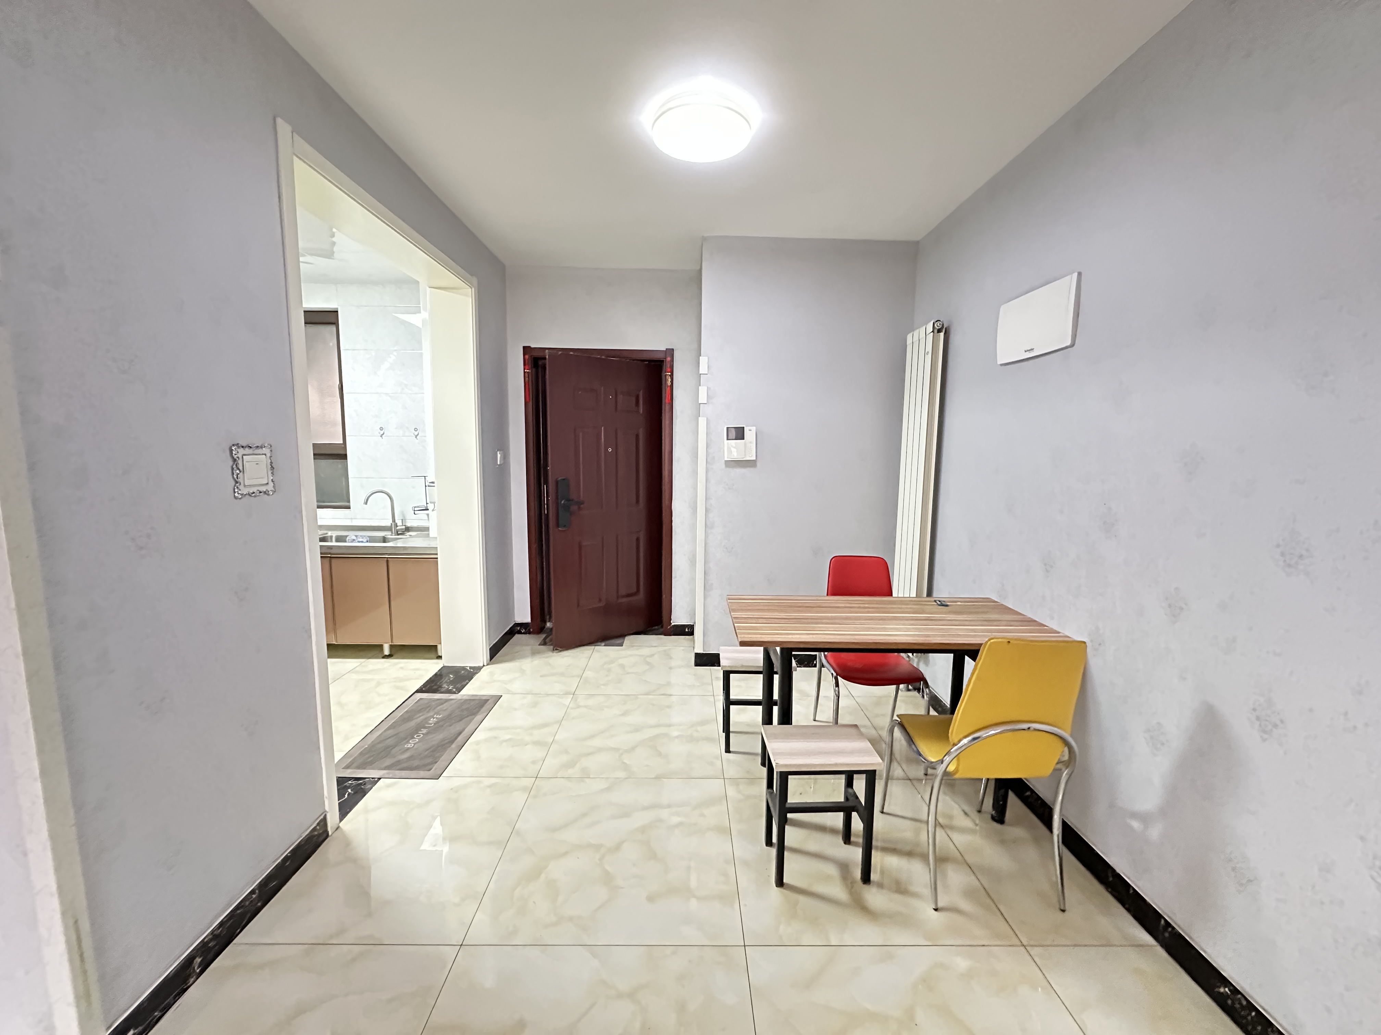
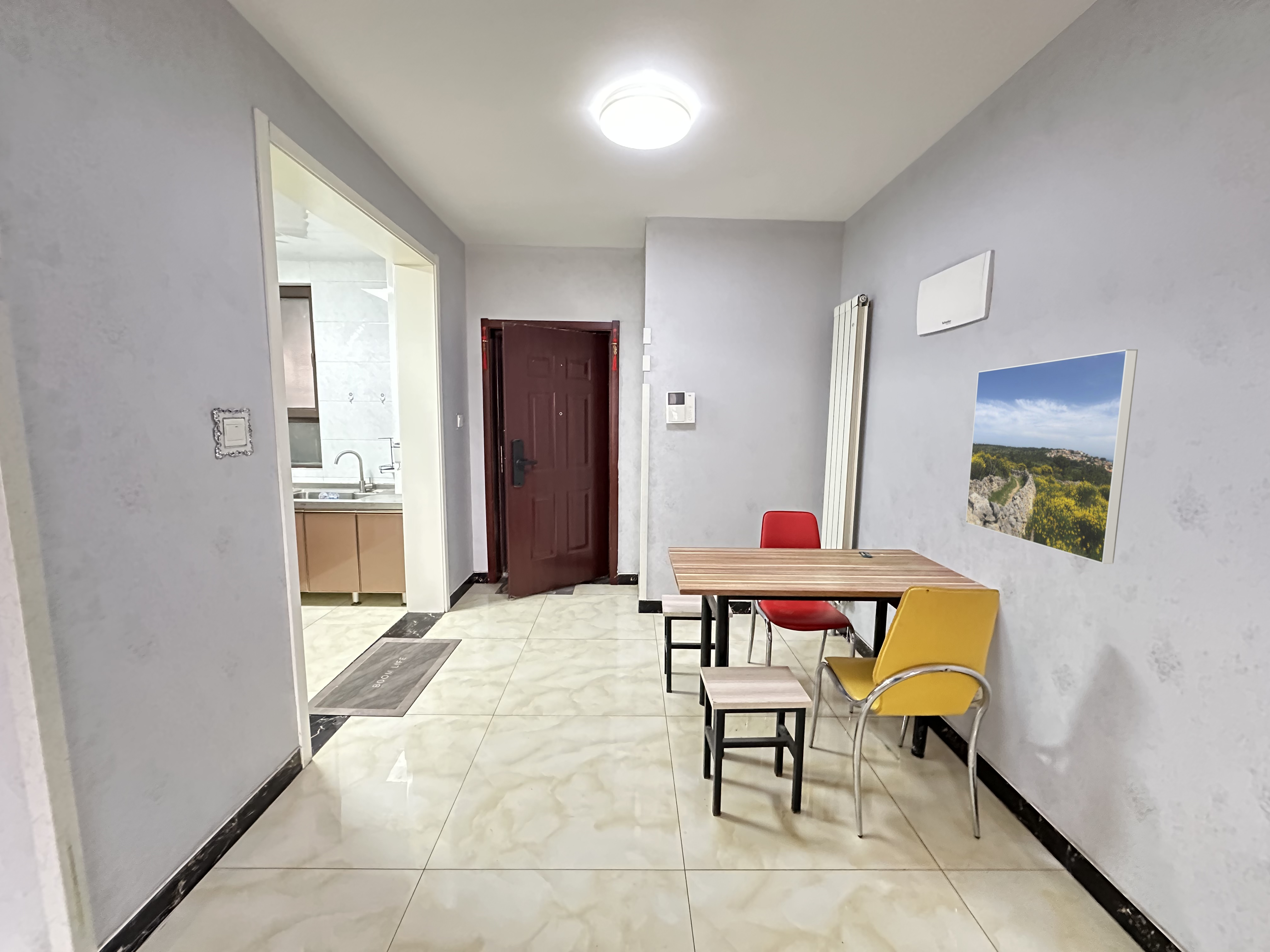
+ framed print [965,349,1138,564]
